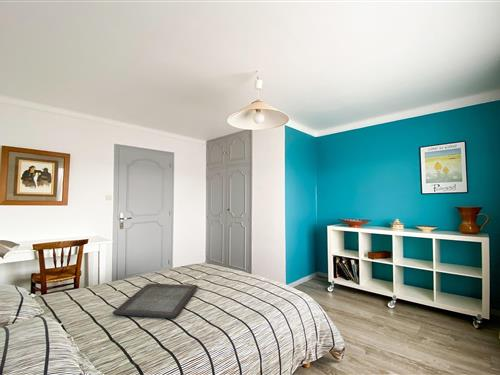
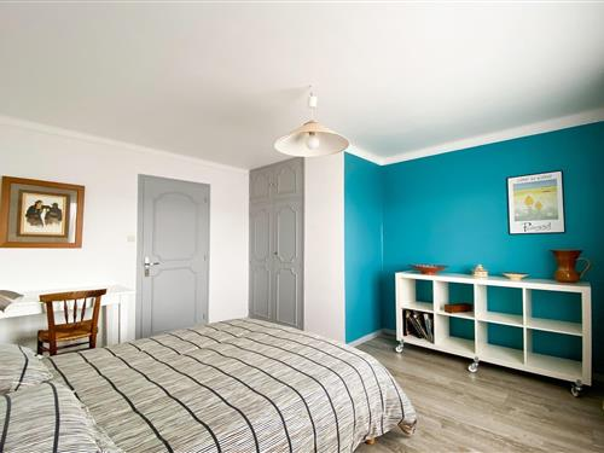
- serving tray [112,283,199,319]
